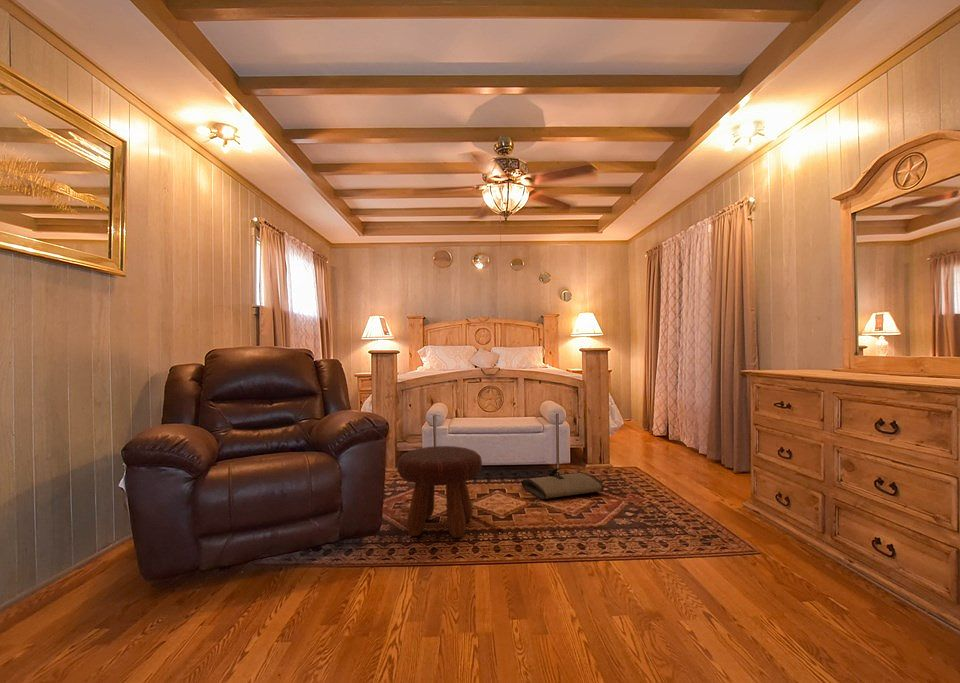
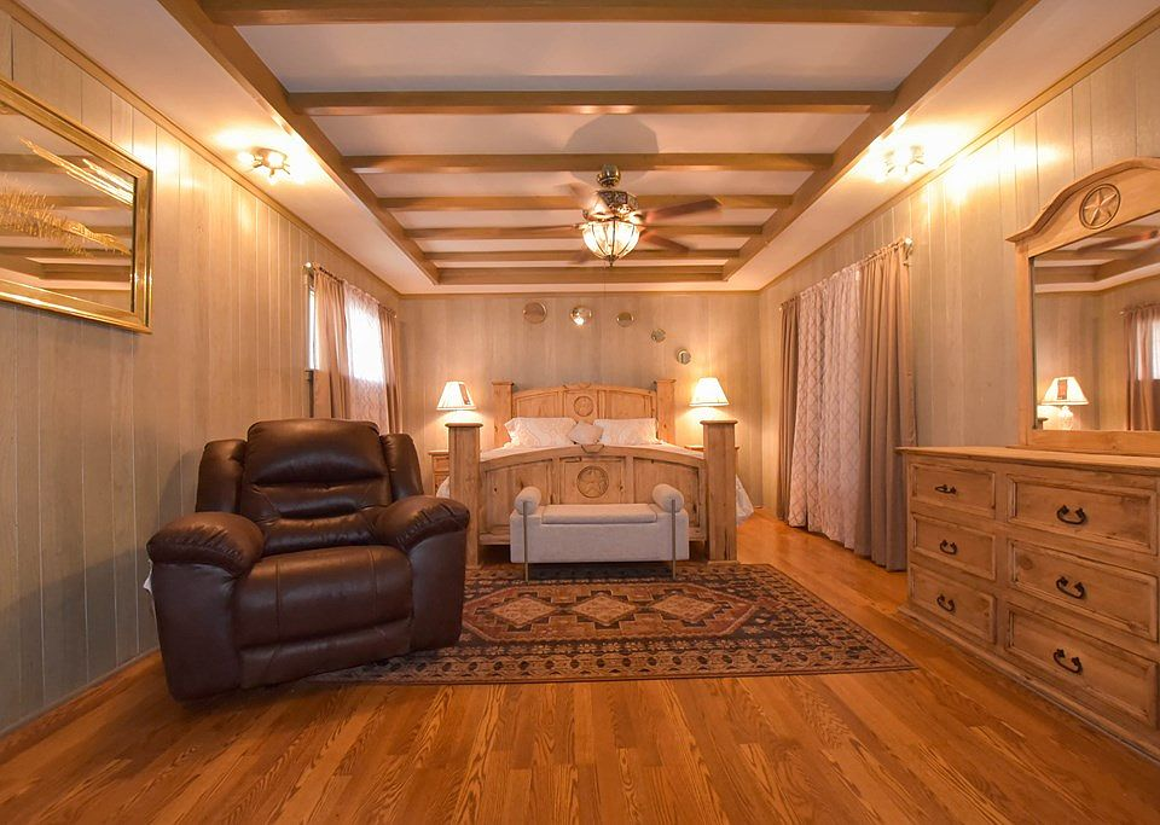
- tool roll [521,467,605,500]
- footstool [396,445,483,539]
